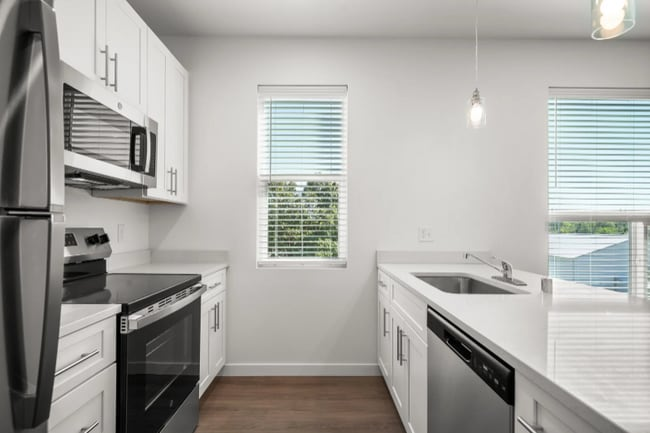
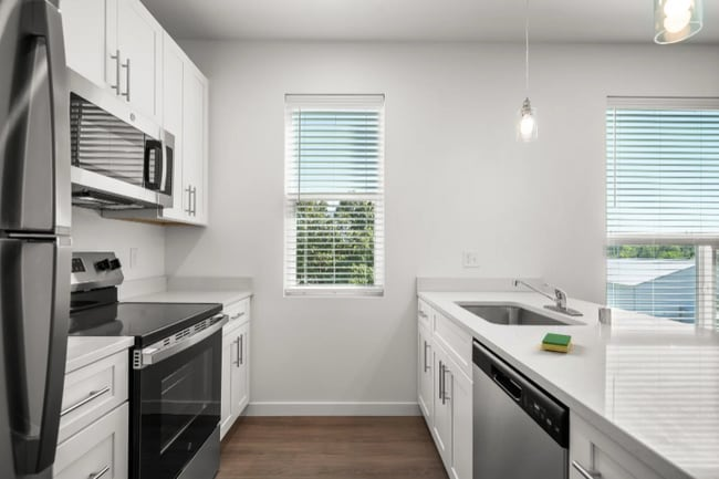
+ dish sponge [541,332,572,353]
